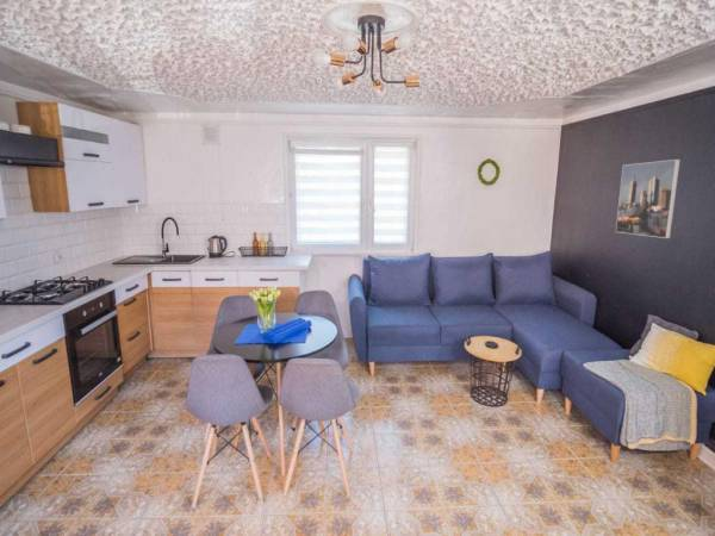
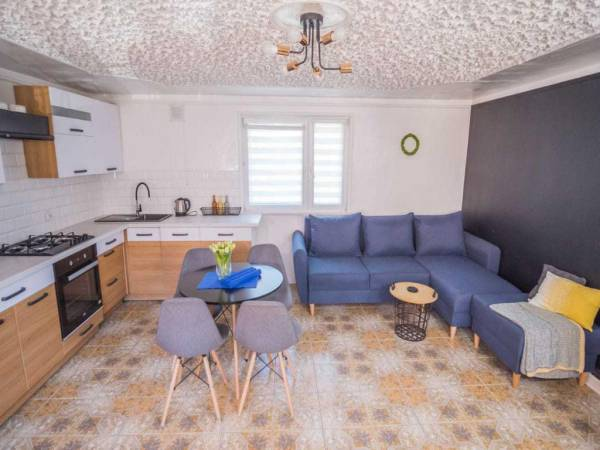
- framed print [615,158,682,239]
